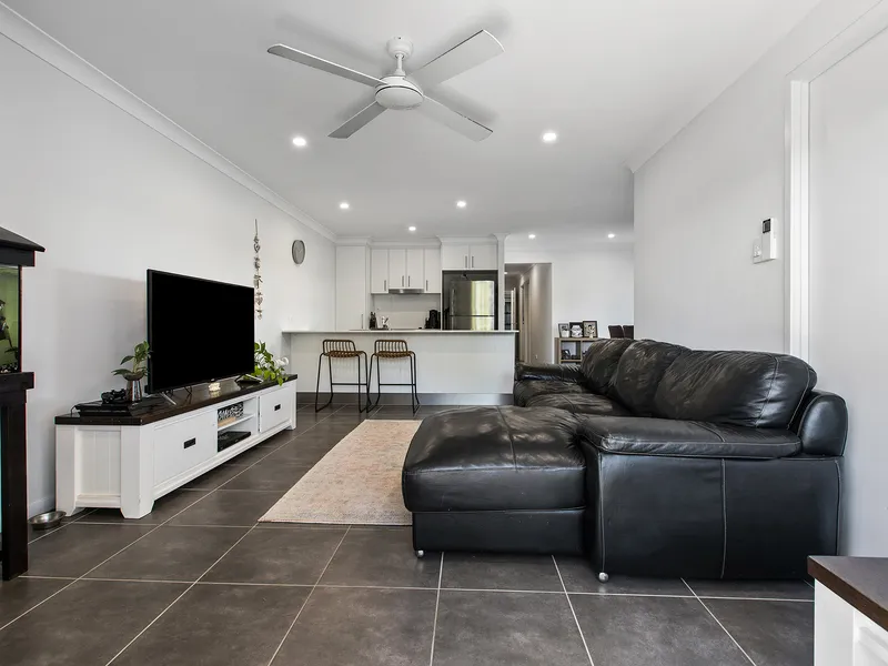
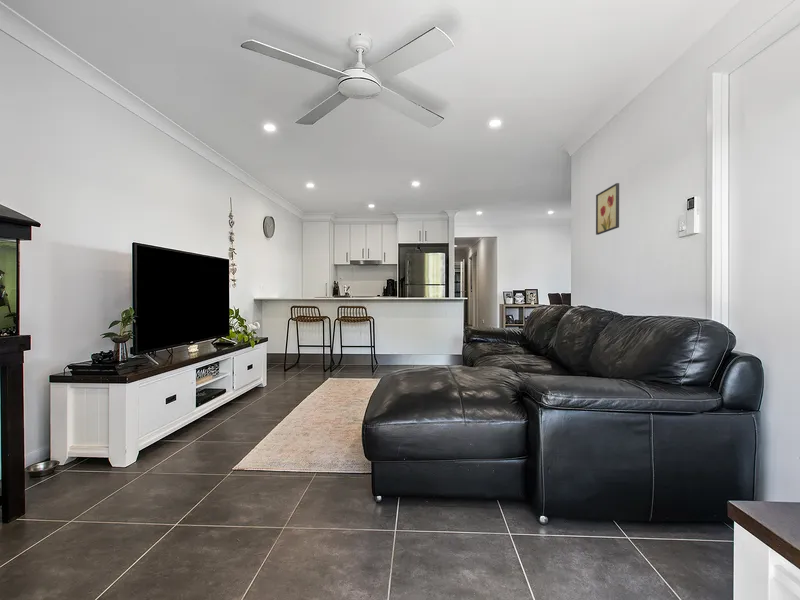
+ wall art [595,182,620,236]
